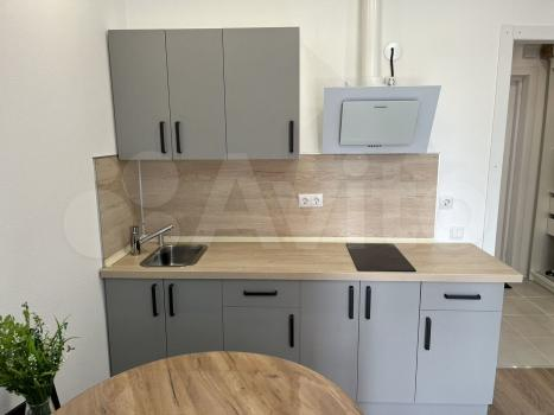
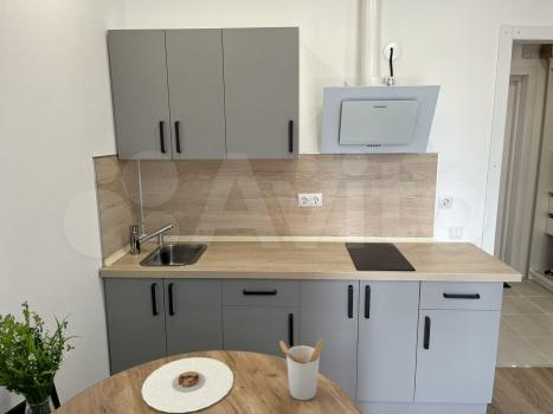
+ utensil holder [278,338,324,401]
+ plate [141,356,234,414]
